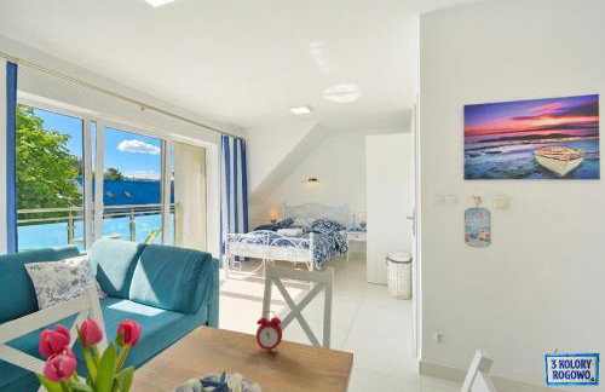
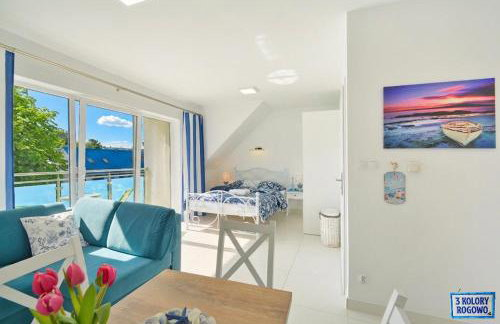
- alarm clock [255,310,283,354]
